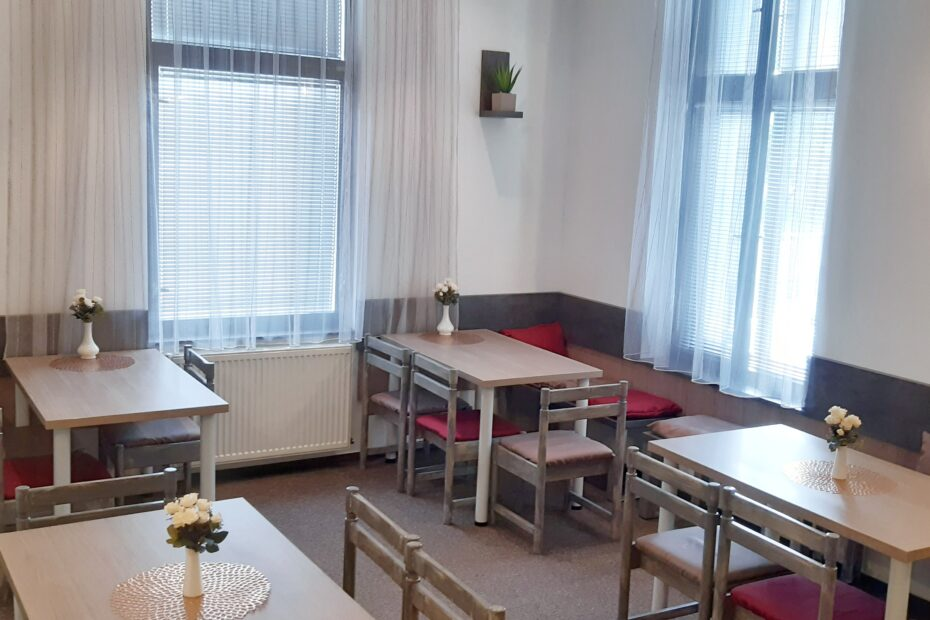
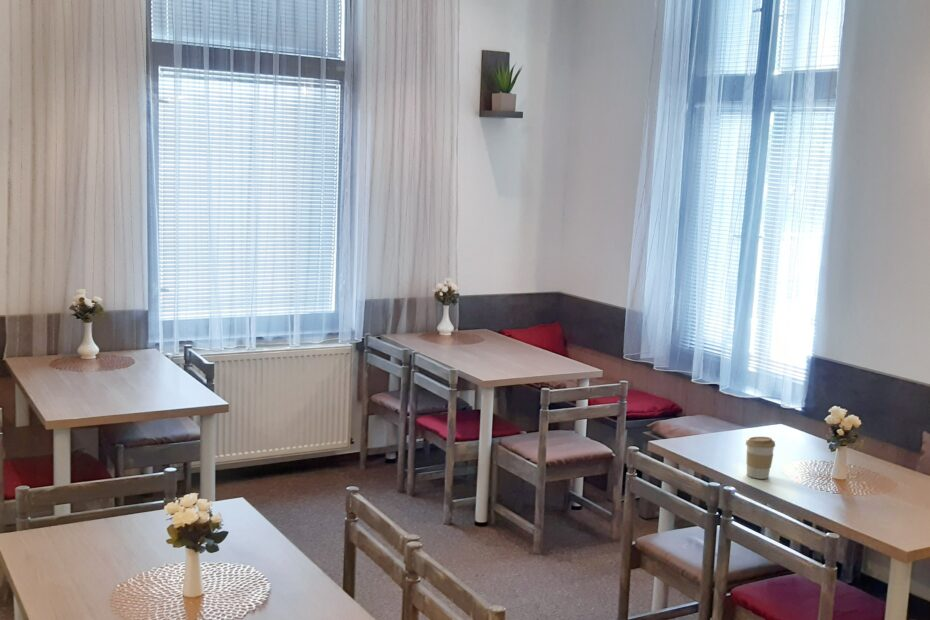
+ coffee cup [745,436,776,480]
